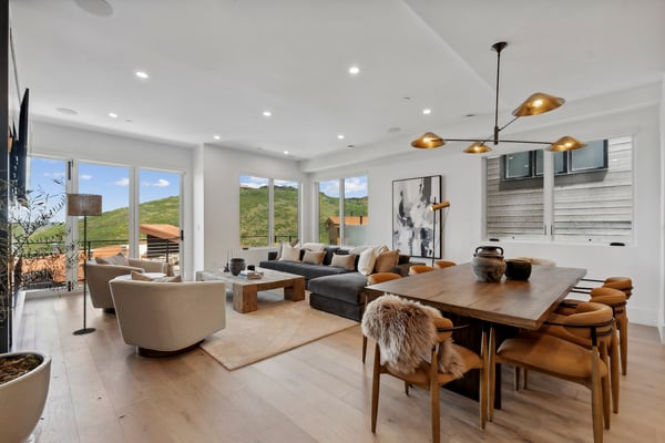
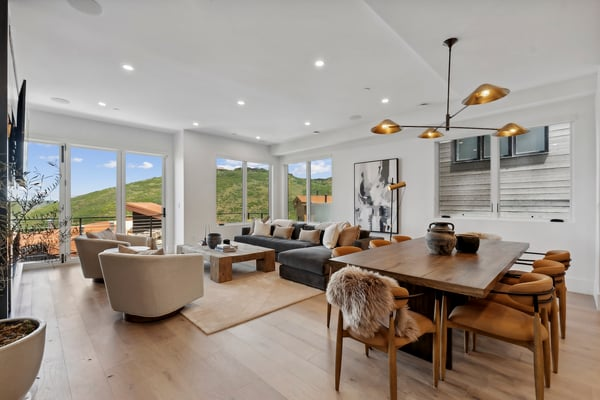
- floor lamp [66,193,103,336]
